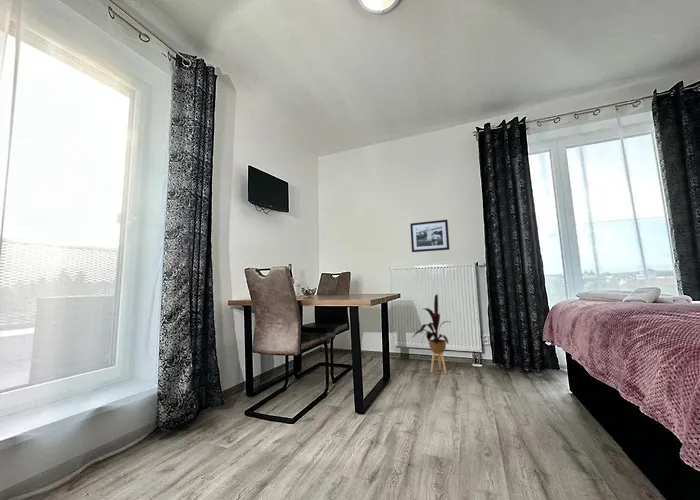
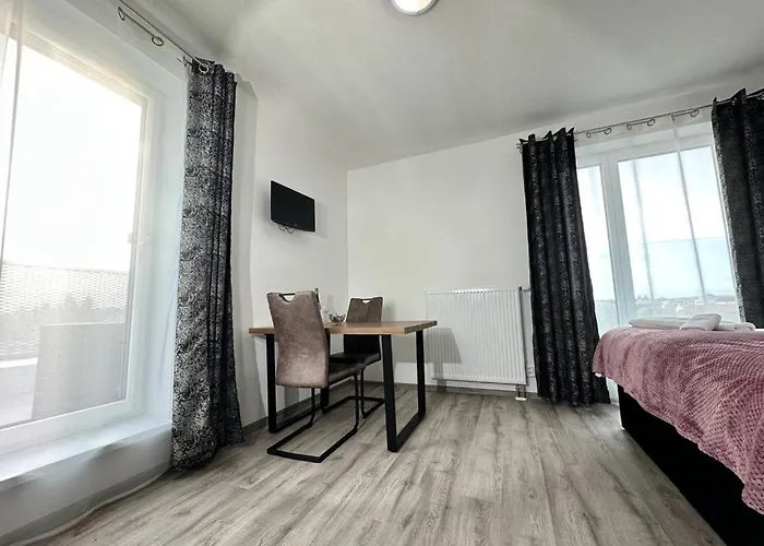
- picture frame [409,219,451,253]
- house plant [412,293,450,375]
